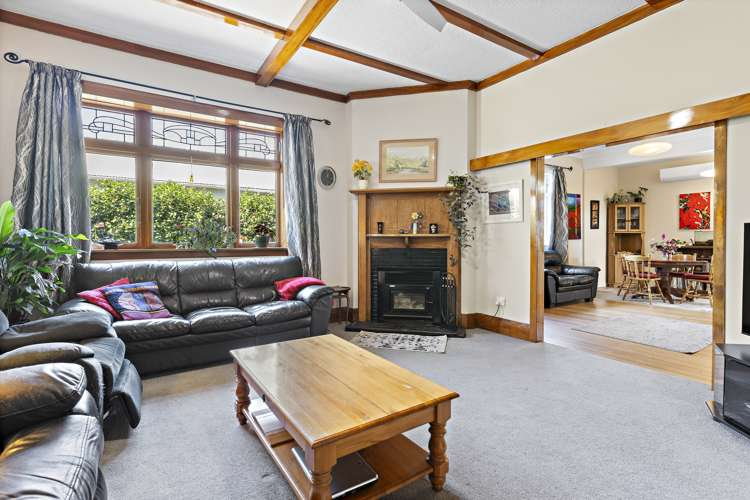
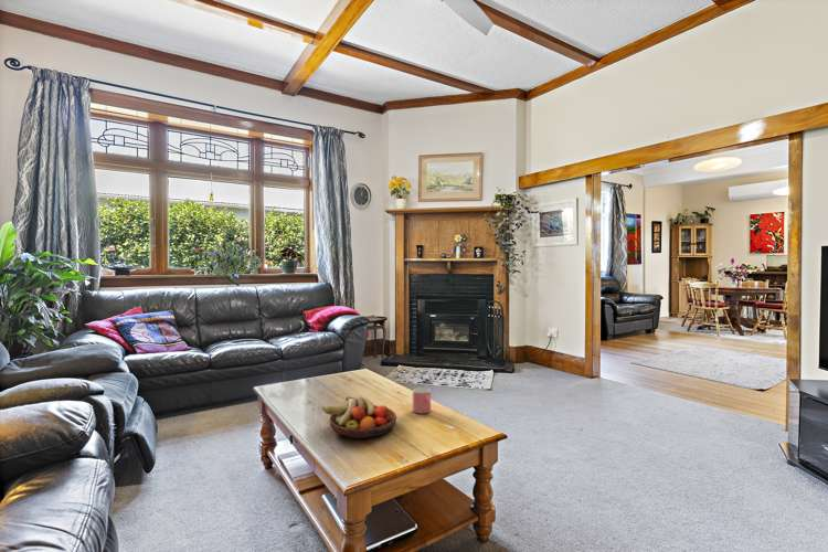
+ fruit bowl [321,395,397,439]
+ mug [412,386,432,414]
